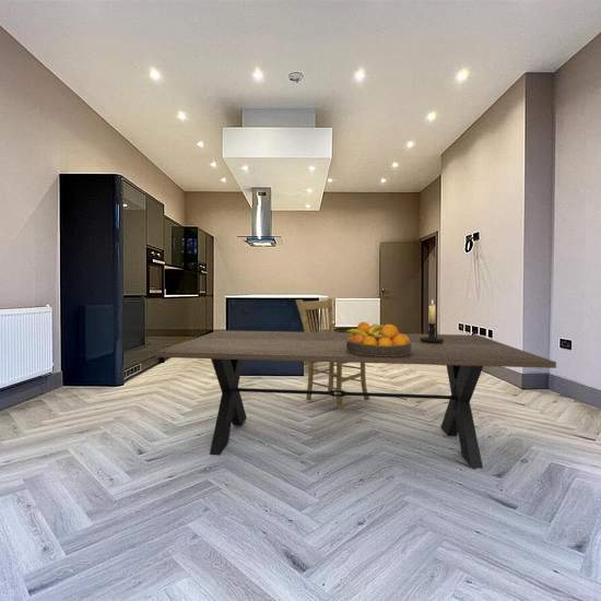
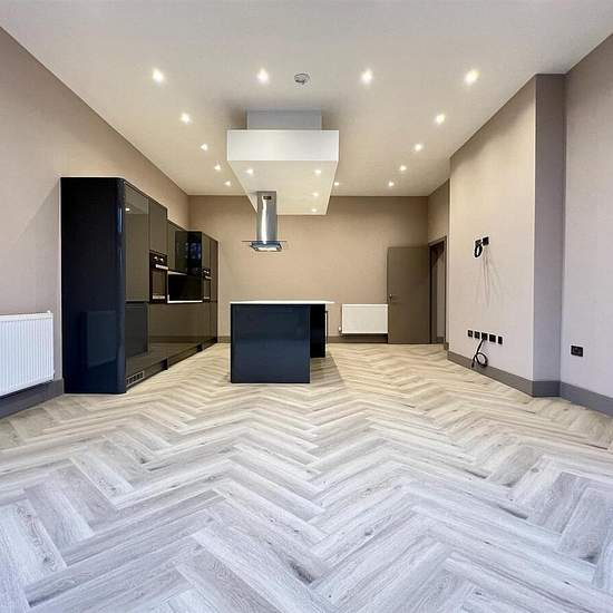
- candle holder [420,298,444,343]
- dining table [154,329,557,470]
- dining chair [294,297,370,411]
- fruit bowl [344,321,411,356]
